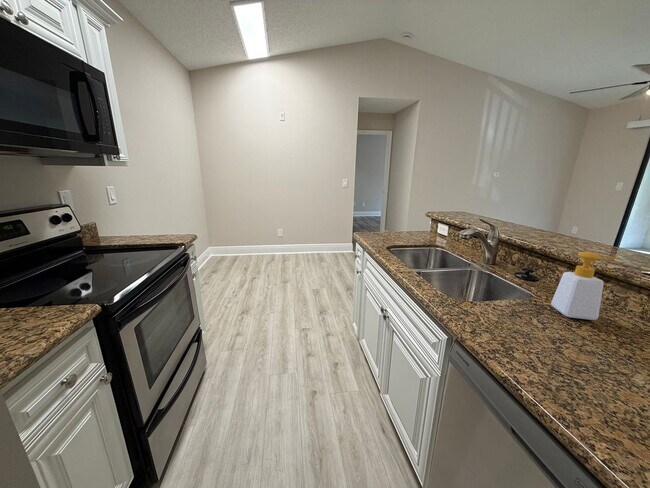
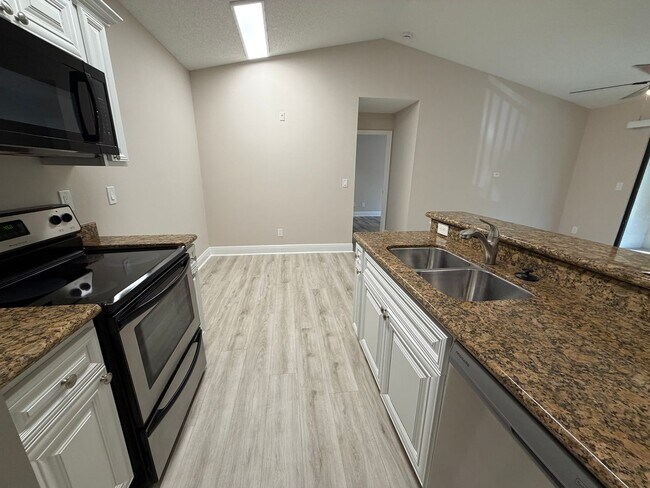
- soap bottle [550,251,623,321]
